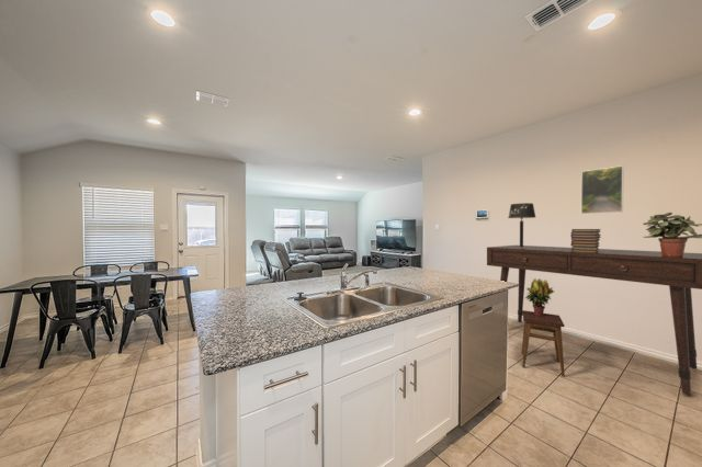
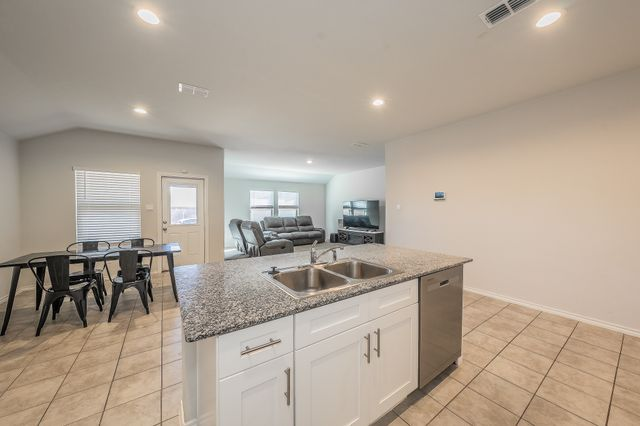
- stool [521,309,566,377]
- book stack [569,228,602,253]
- potted plant [642,212,702,257]
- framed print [580,164,625,215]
- desk [486,244,702,396]
- potted plant [524,277,555,316]
- table lamp [507,202,536,249]
